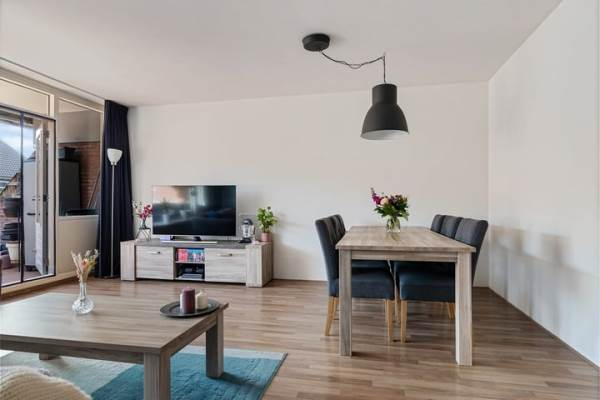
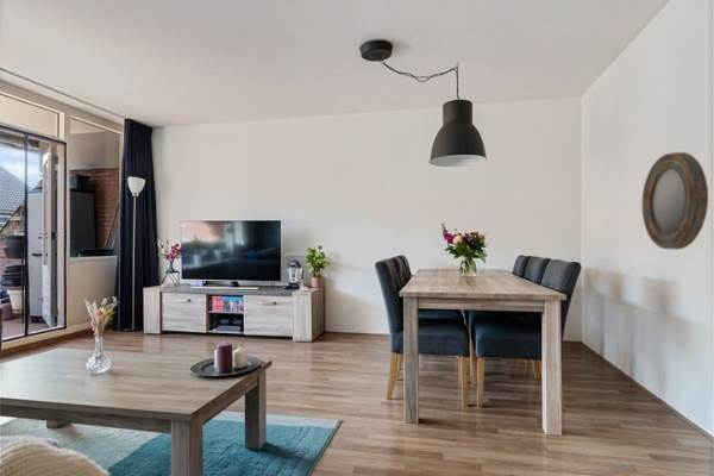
+ home mirror [641,151,709,251]
